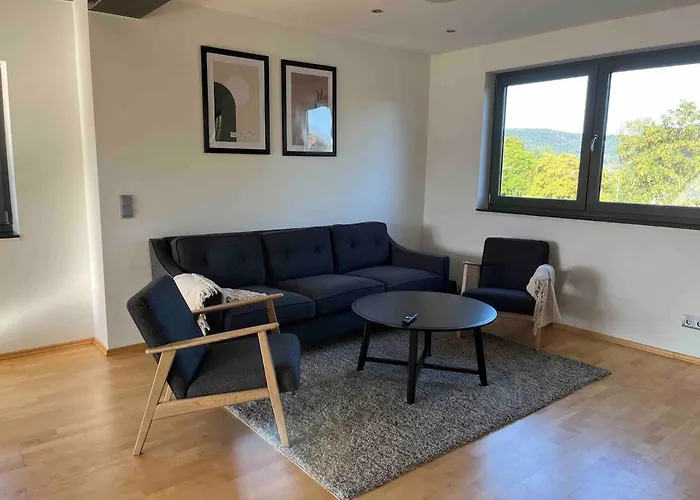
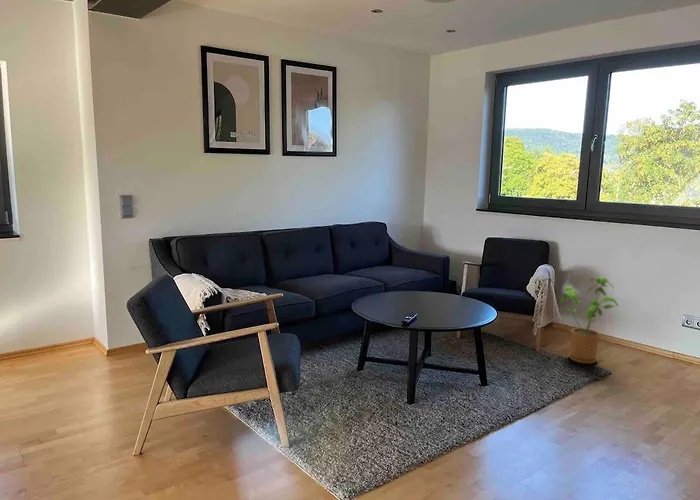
+ house plant [560,275,620,365]
